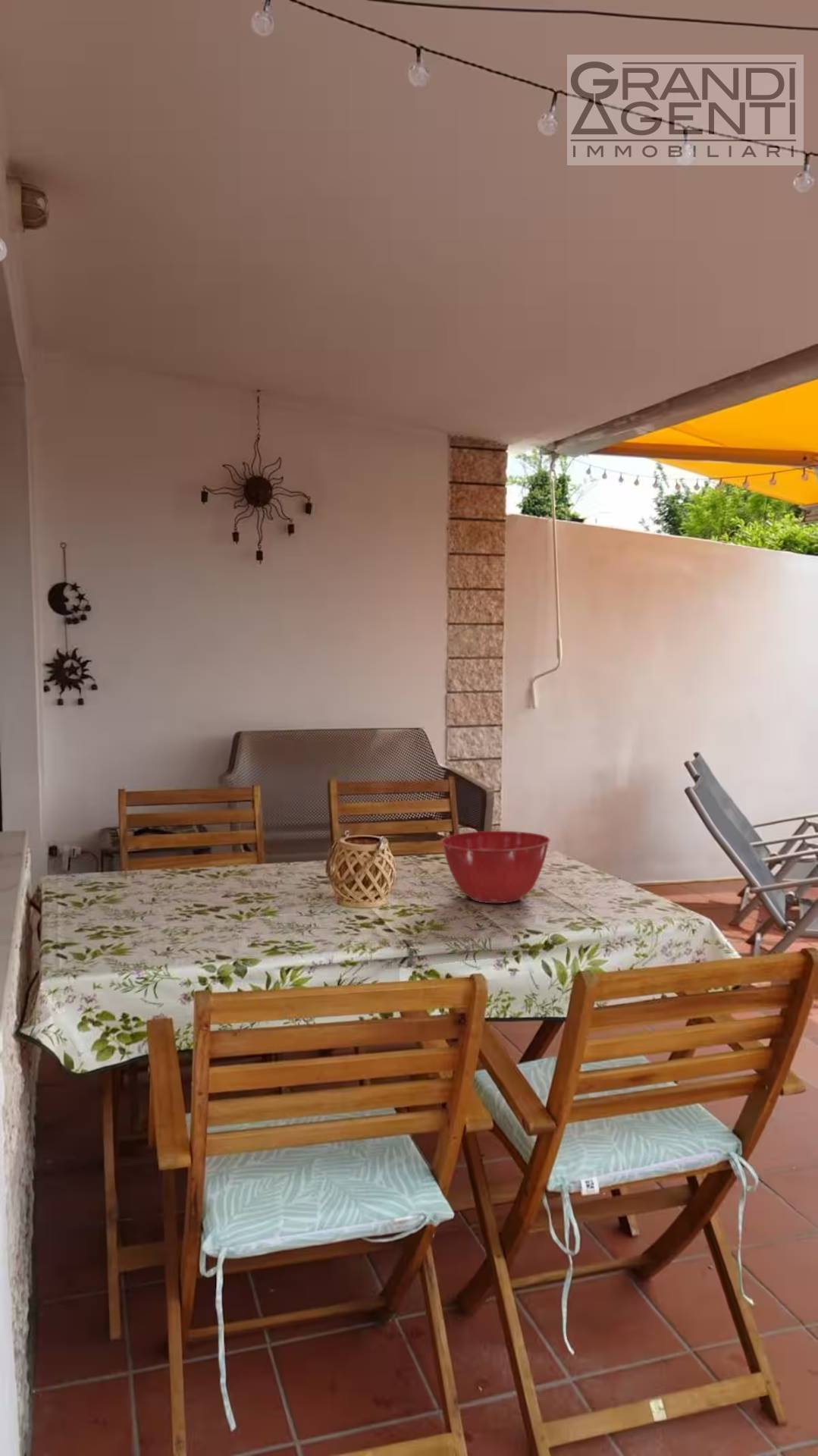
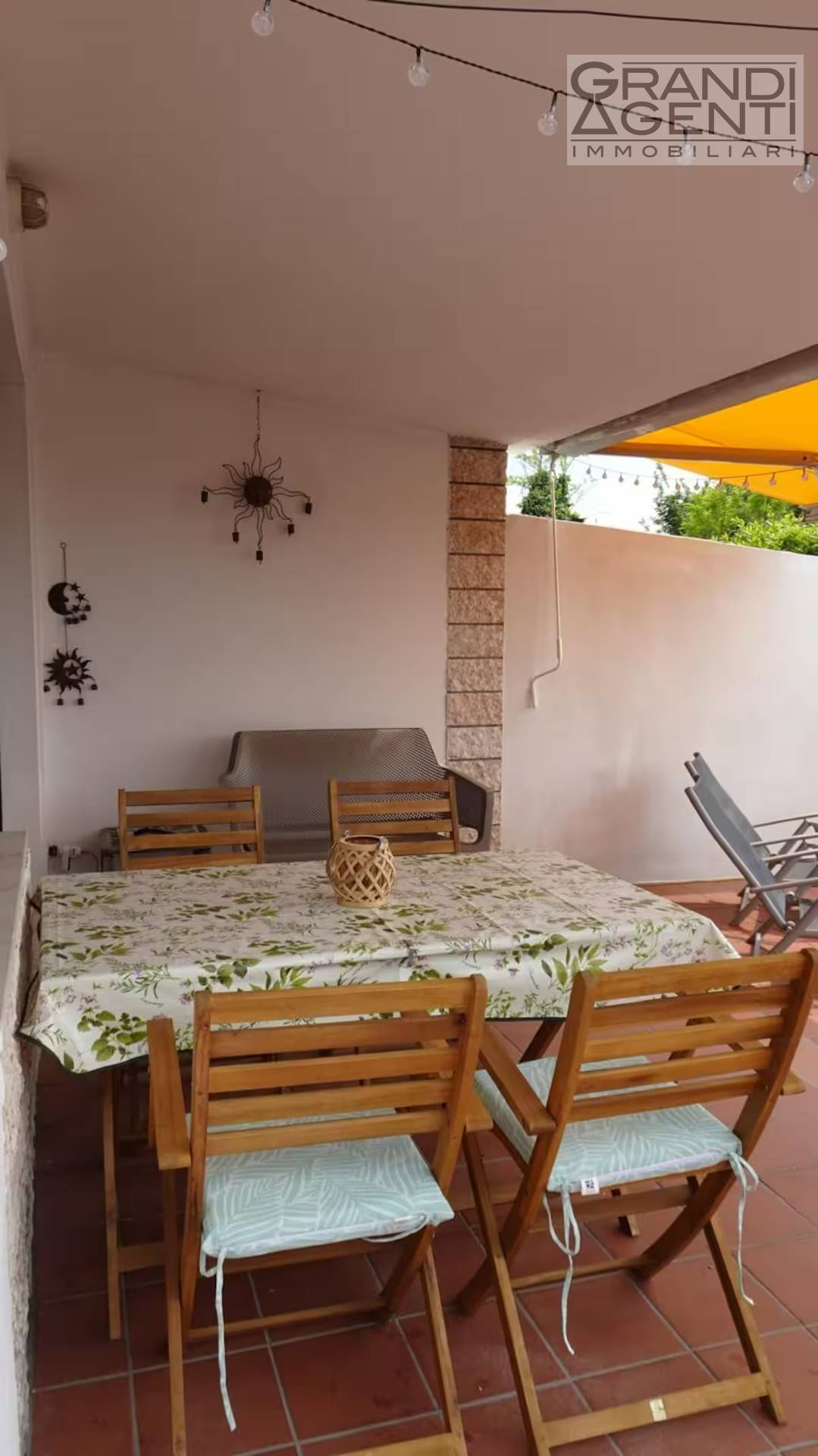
- mixing bowl [440,830,551,904]
